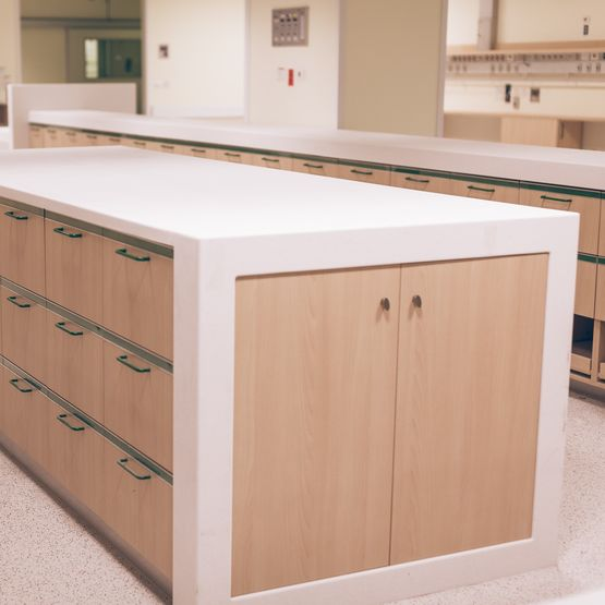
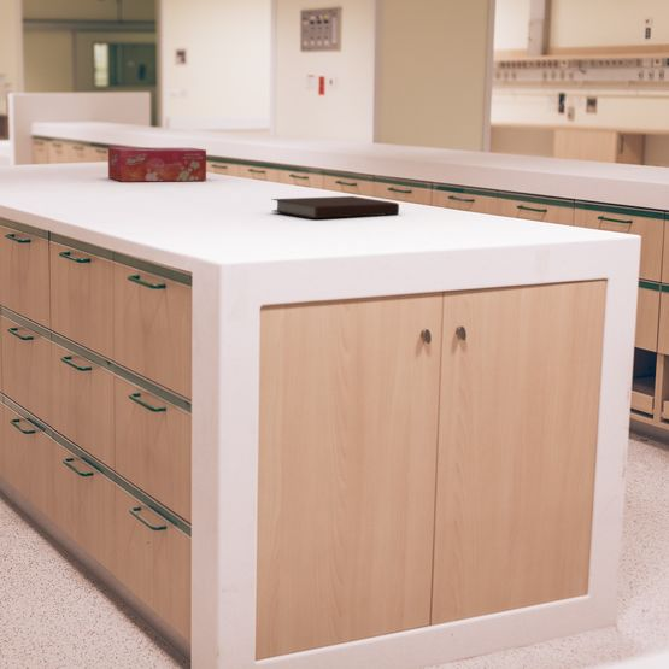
+ tissue box [107,146,207,182]
+ notebook [270,195,400,219]
